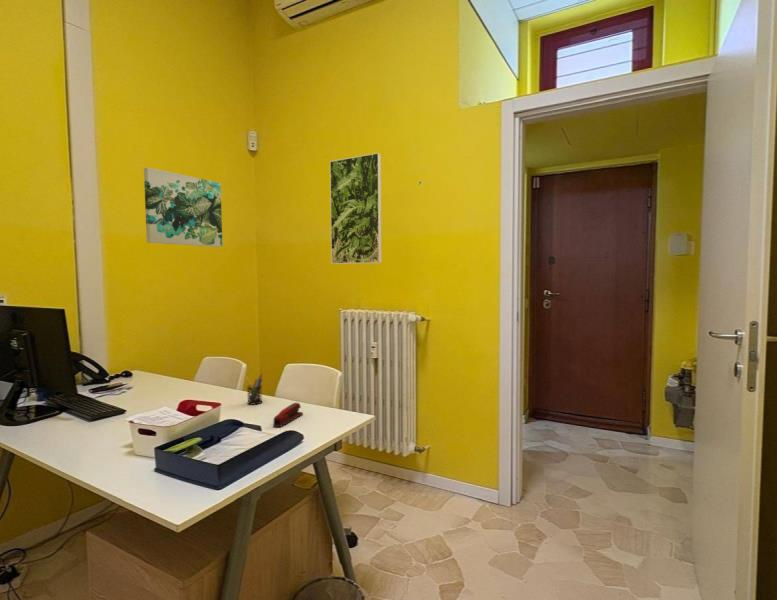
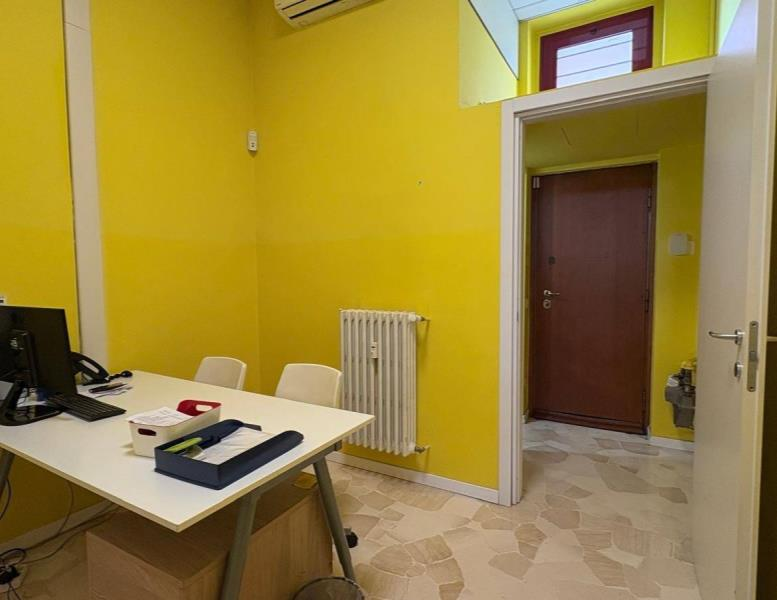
- pen holder [244,373,263,406]
- stapler [272,402,304,428]
- wall art [143,167,224,248]
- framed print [329,152,383,265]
